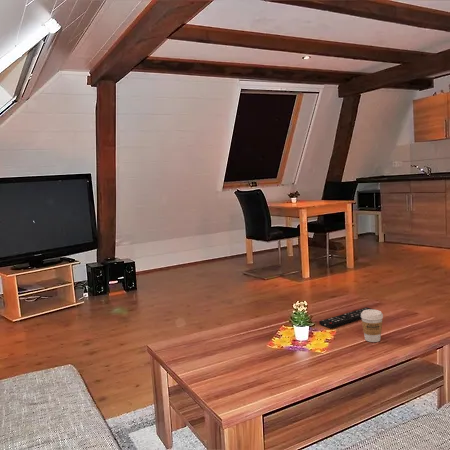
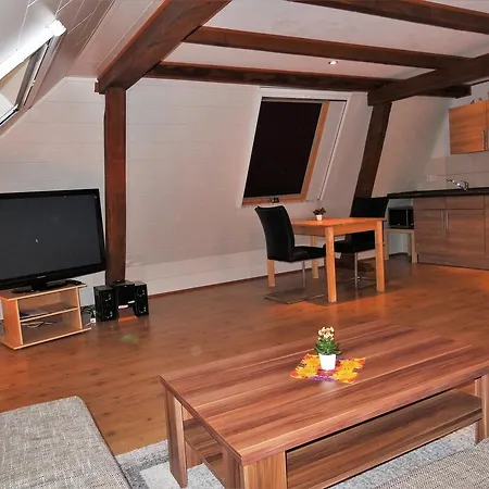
- coffee cup [361,309,384,343]
- remote control [318,306,376,329]
